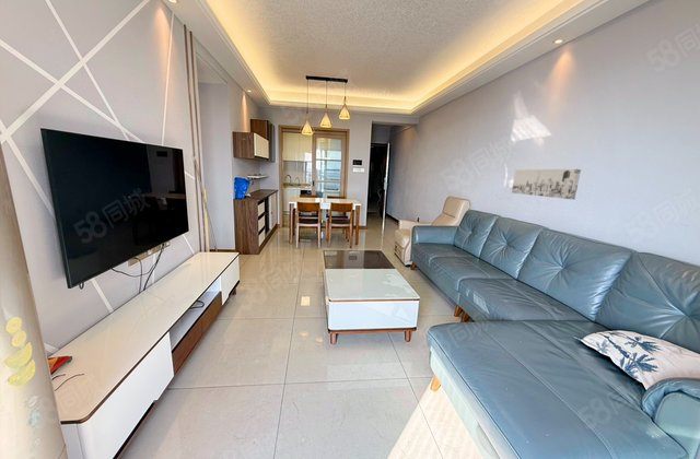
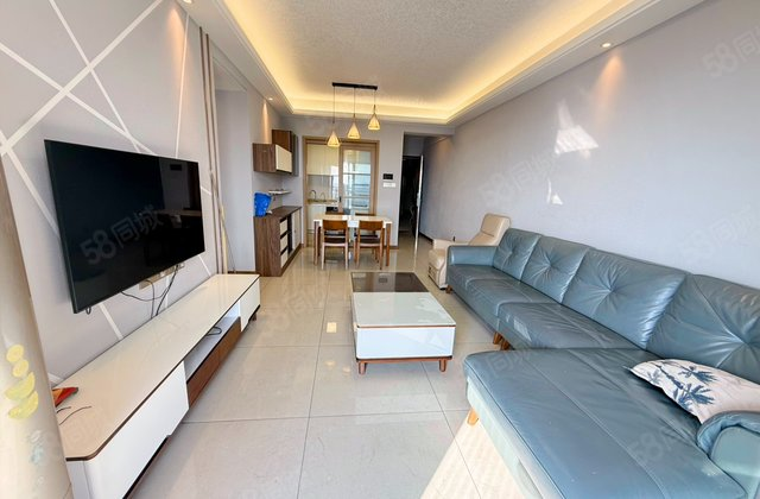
- wall art [511,168,582,200]
